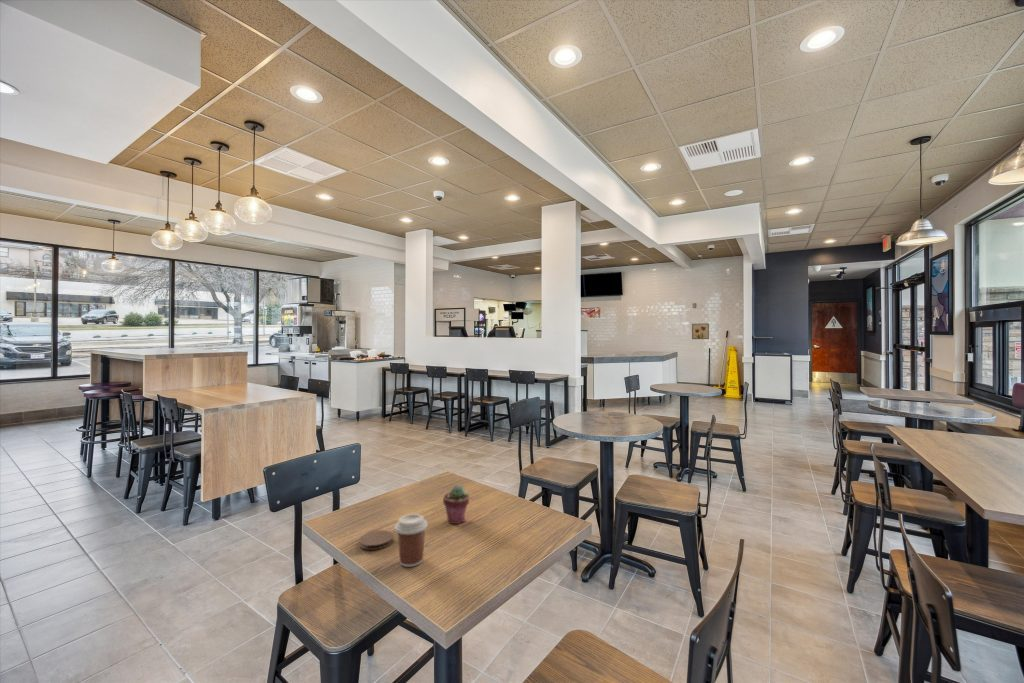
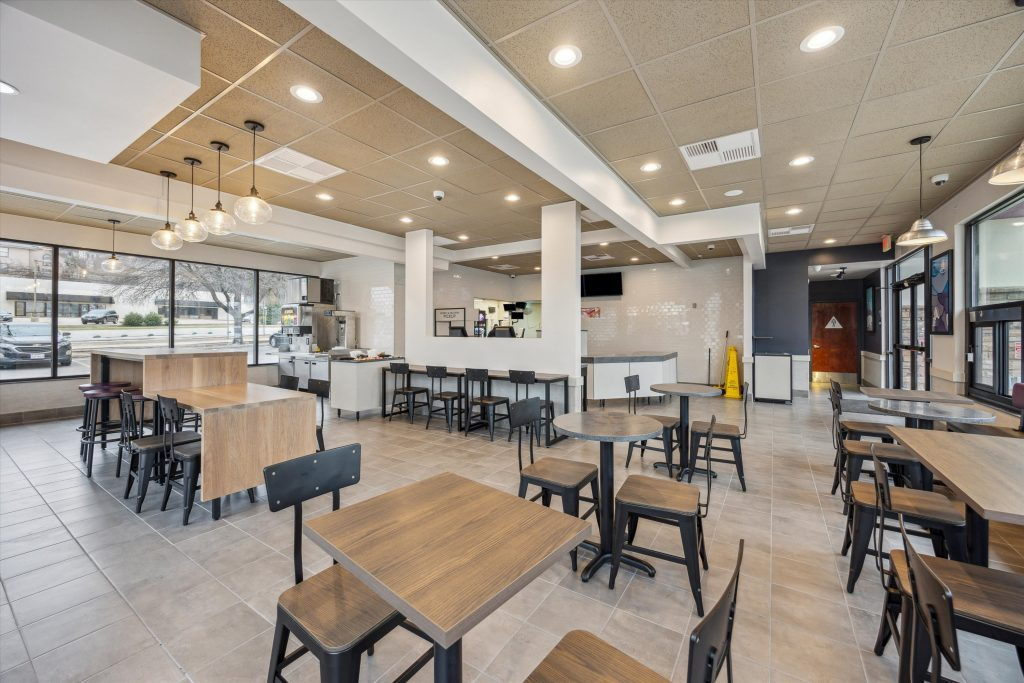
- coffee cup [394,513,429,568]
- potted succulent [442,485,470,525]
- coaster [358,529,394,551]
- wall art [691,322,710,340]
